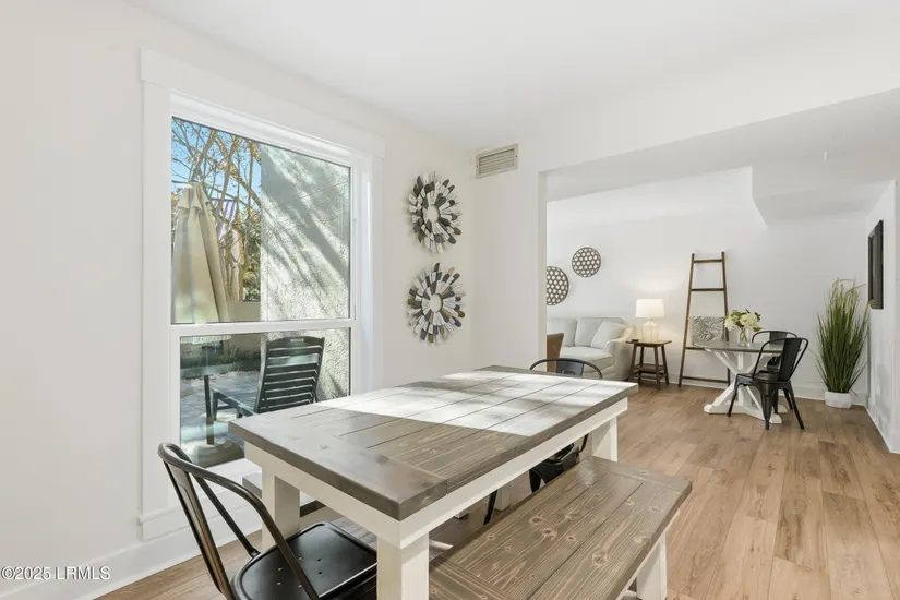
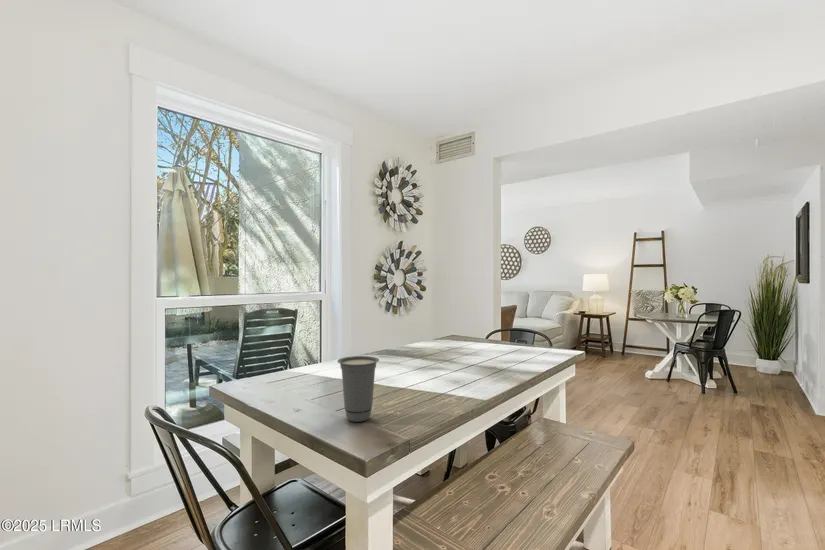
+ cup [336,355,380,423]
